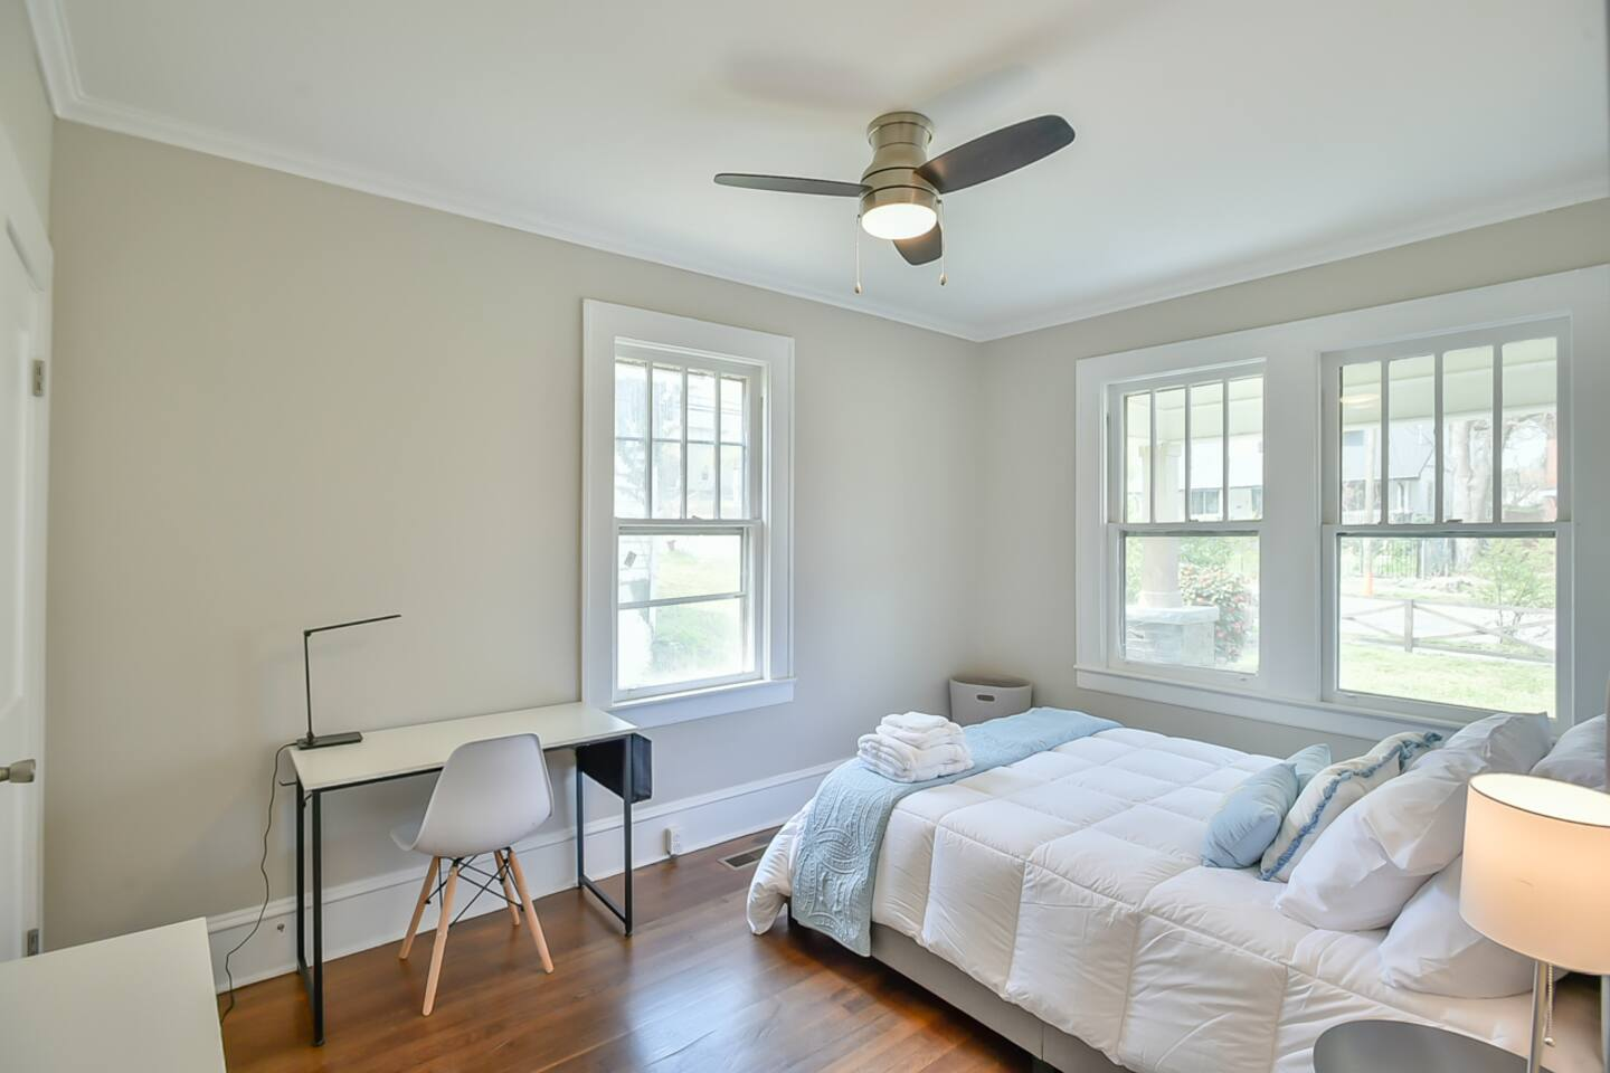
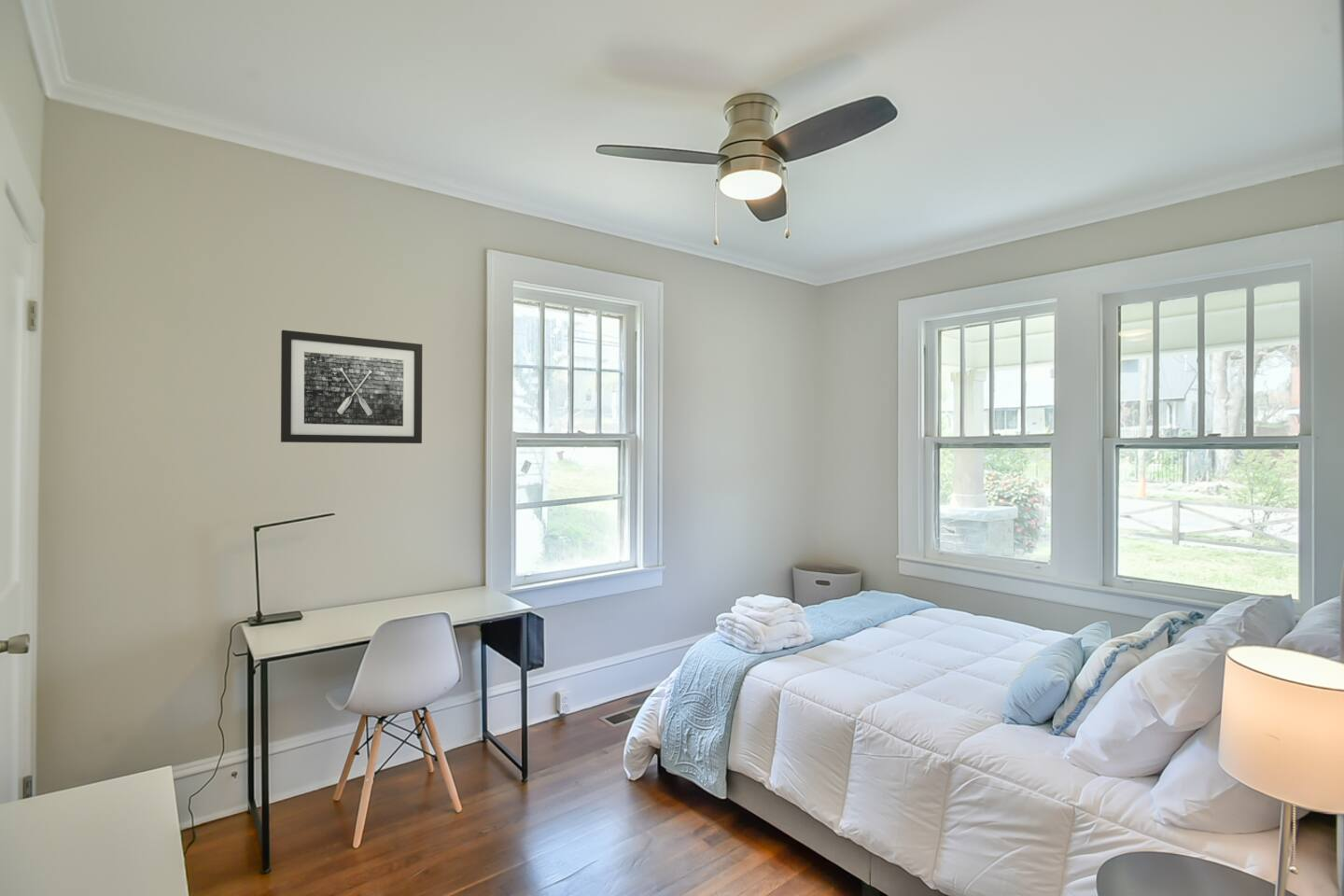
+ wall art [280,329,423,444]
